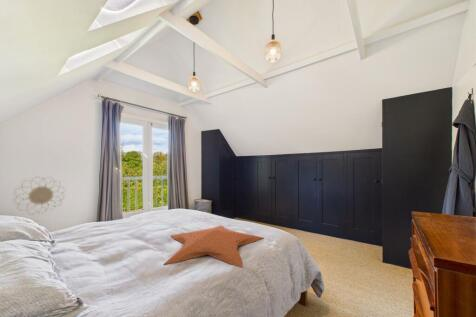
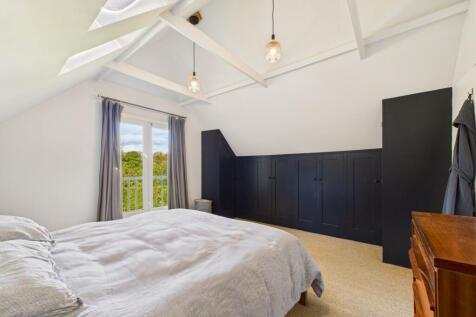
- decorative wall piece [12,175,66,216]
- cushion [162,224,264,268]
